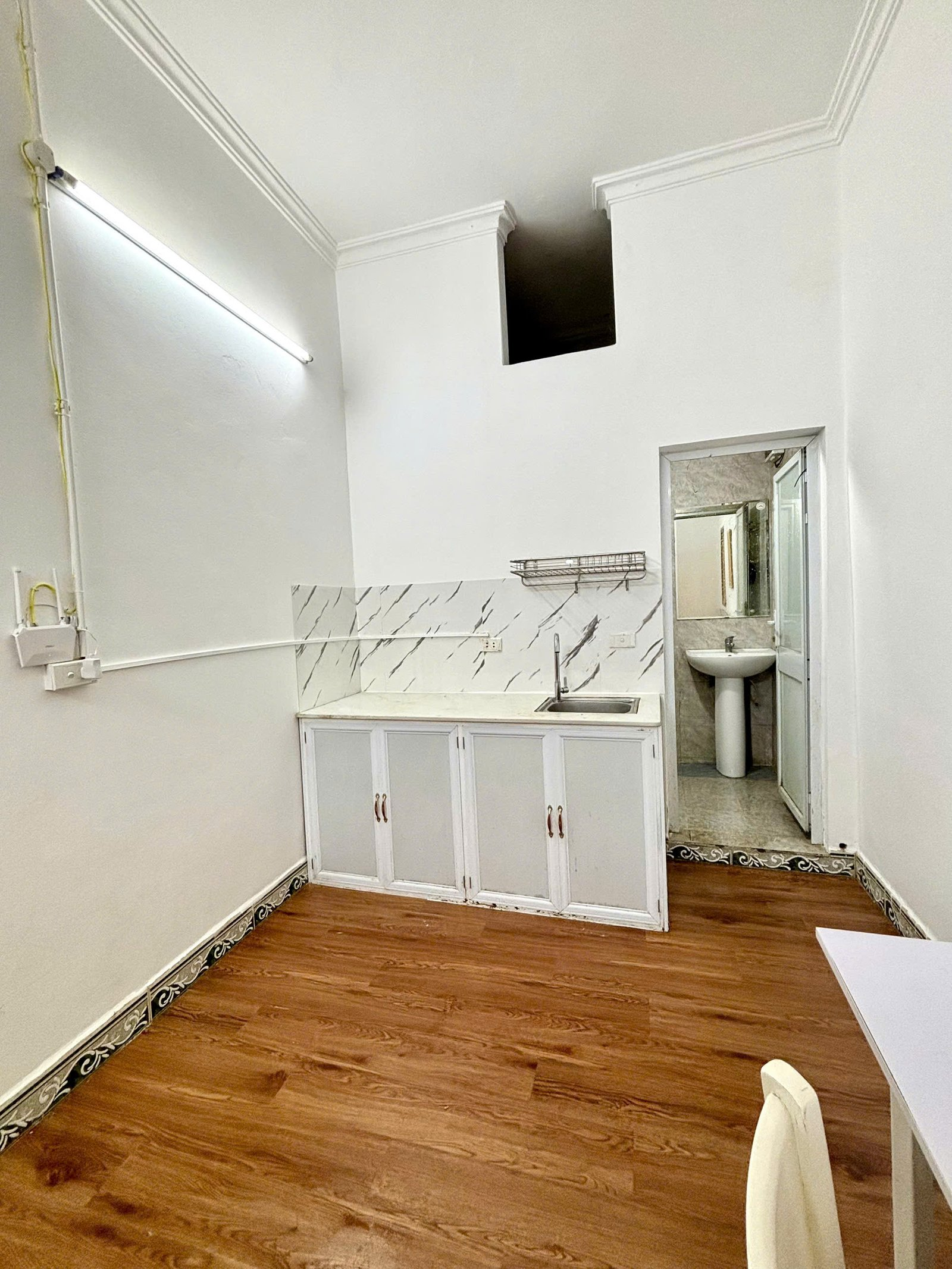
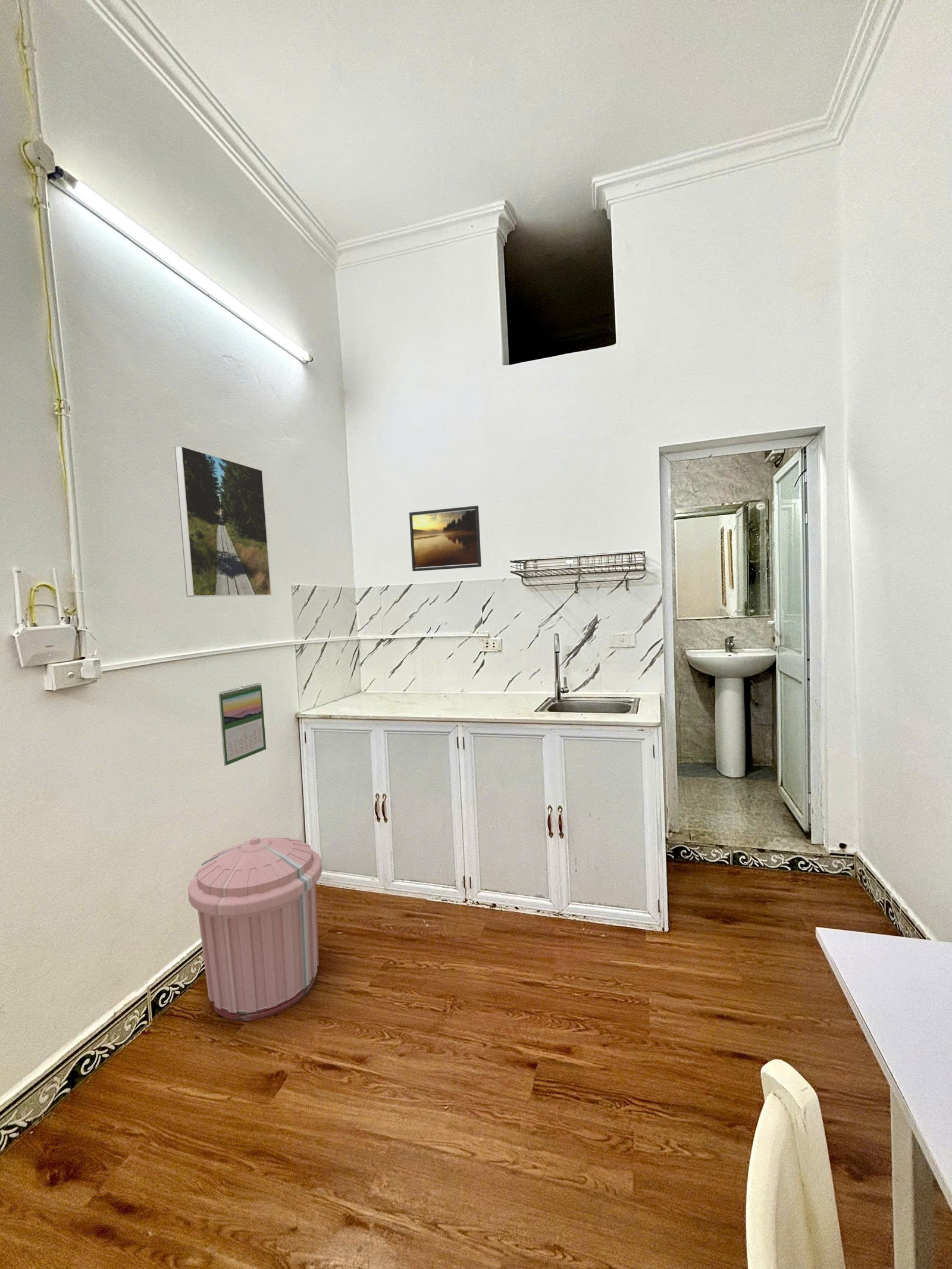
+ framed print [174,445,272,597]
+ trash can [187,836,322,1022]
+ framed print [409,505,482,572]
+ calendar [218,682,267,766]
